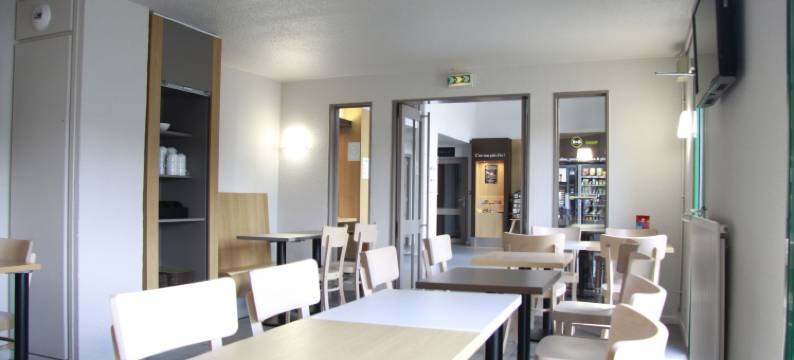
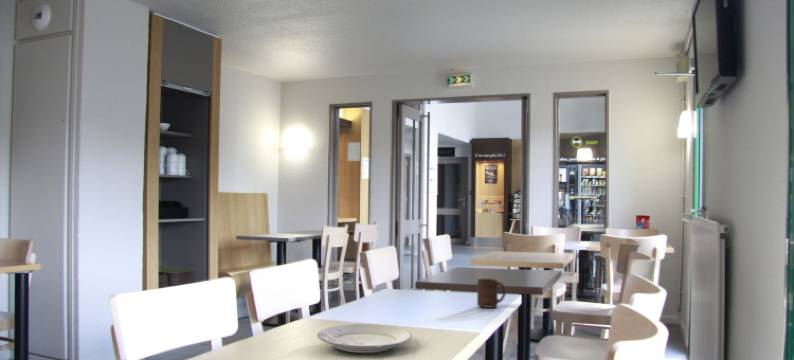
+ plate [316,323,413,354]
+ cup [476,278,507,309]
